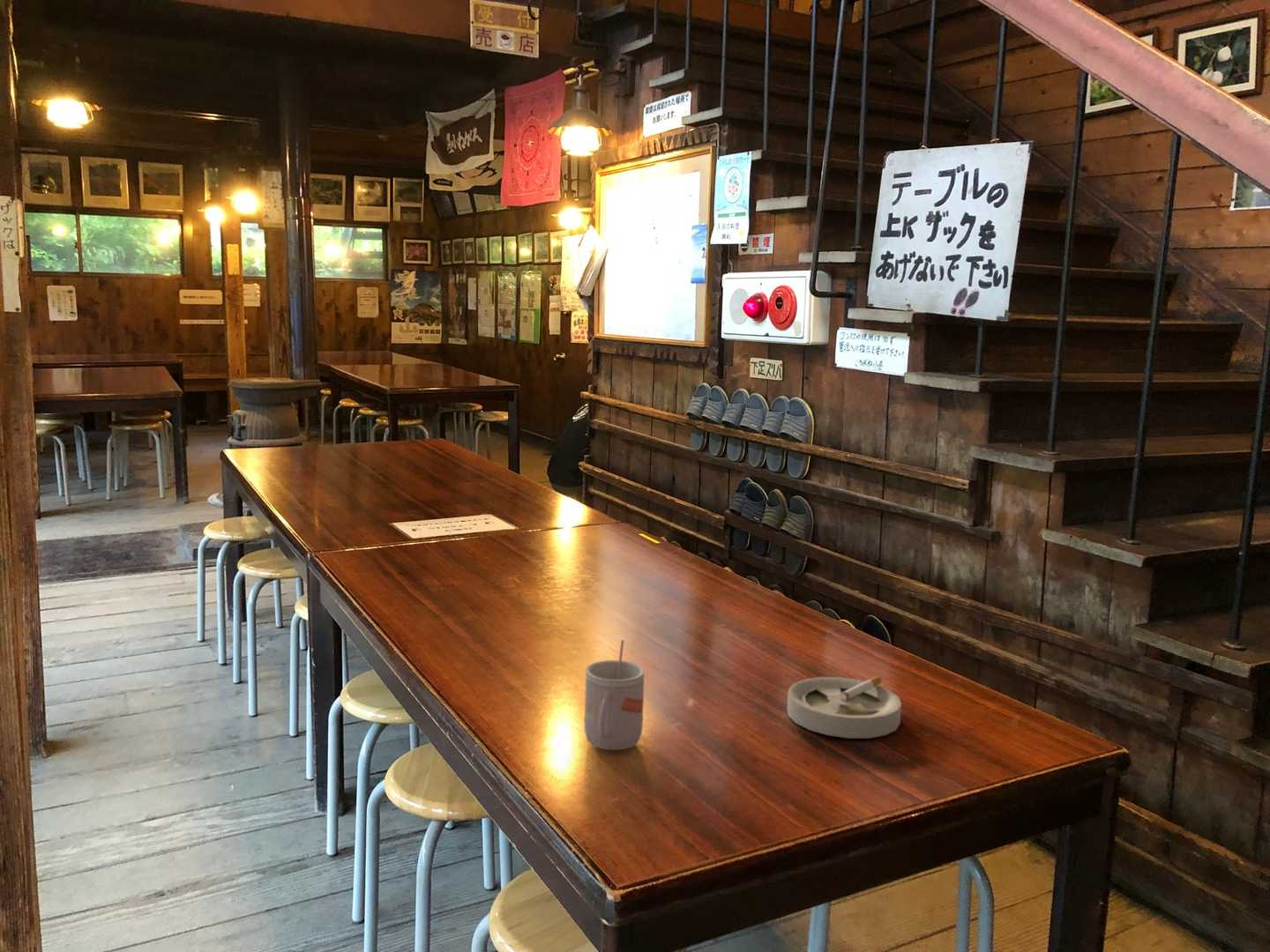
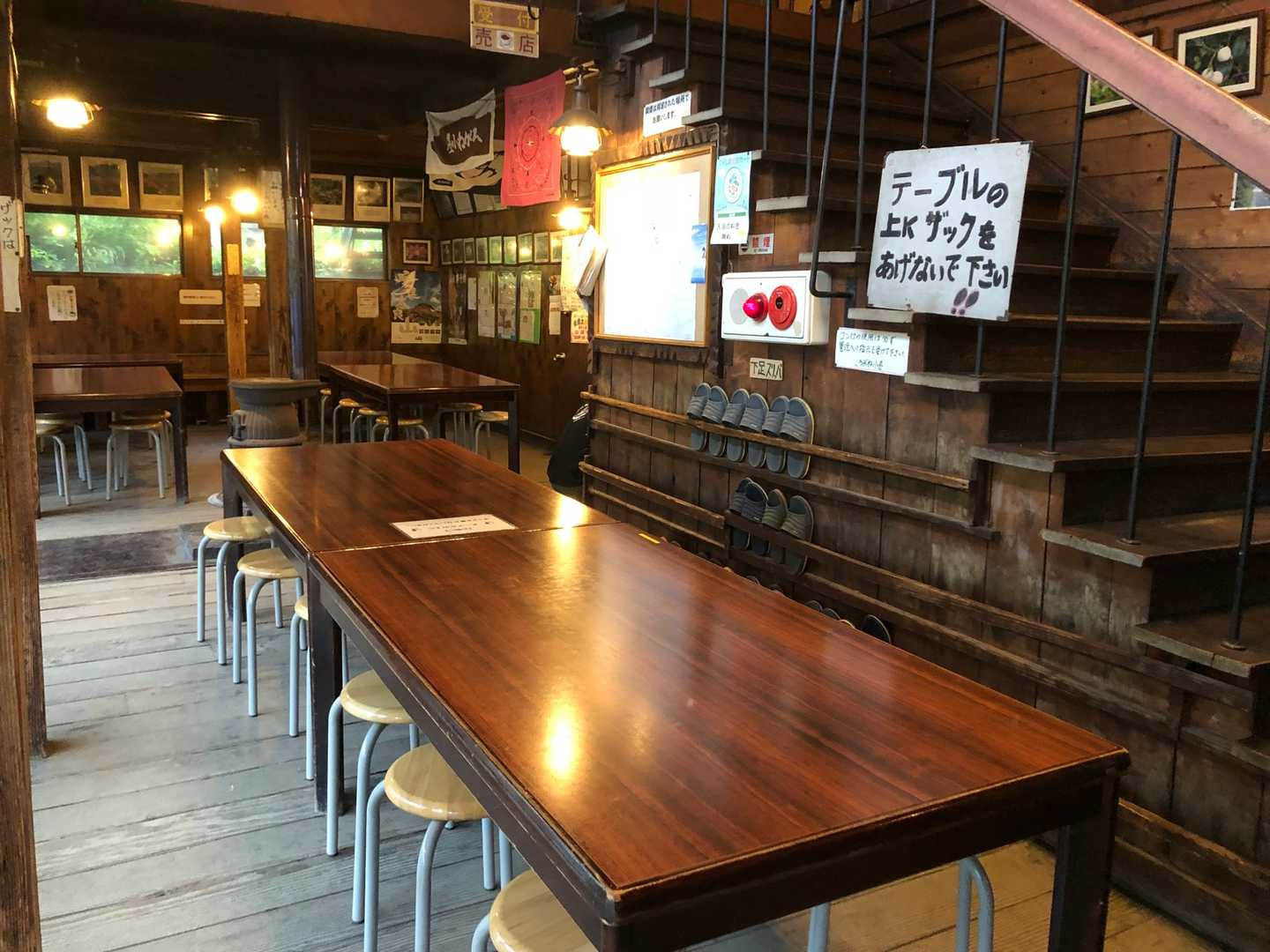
- ashtray [787,675,902,739]
- mug [583,639,646,751]
